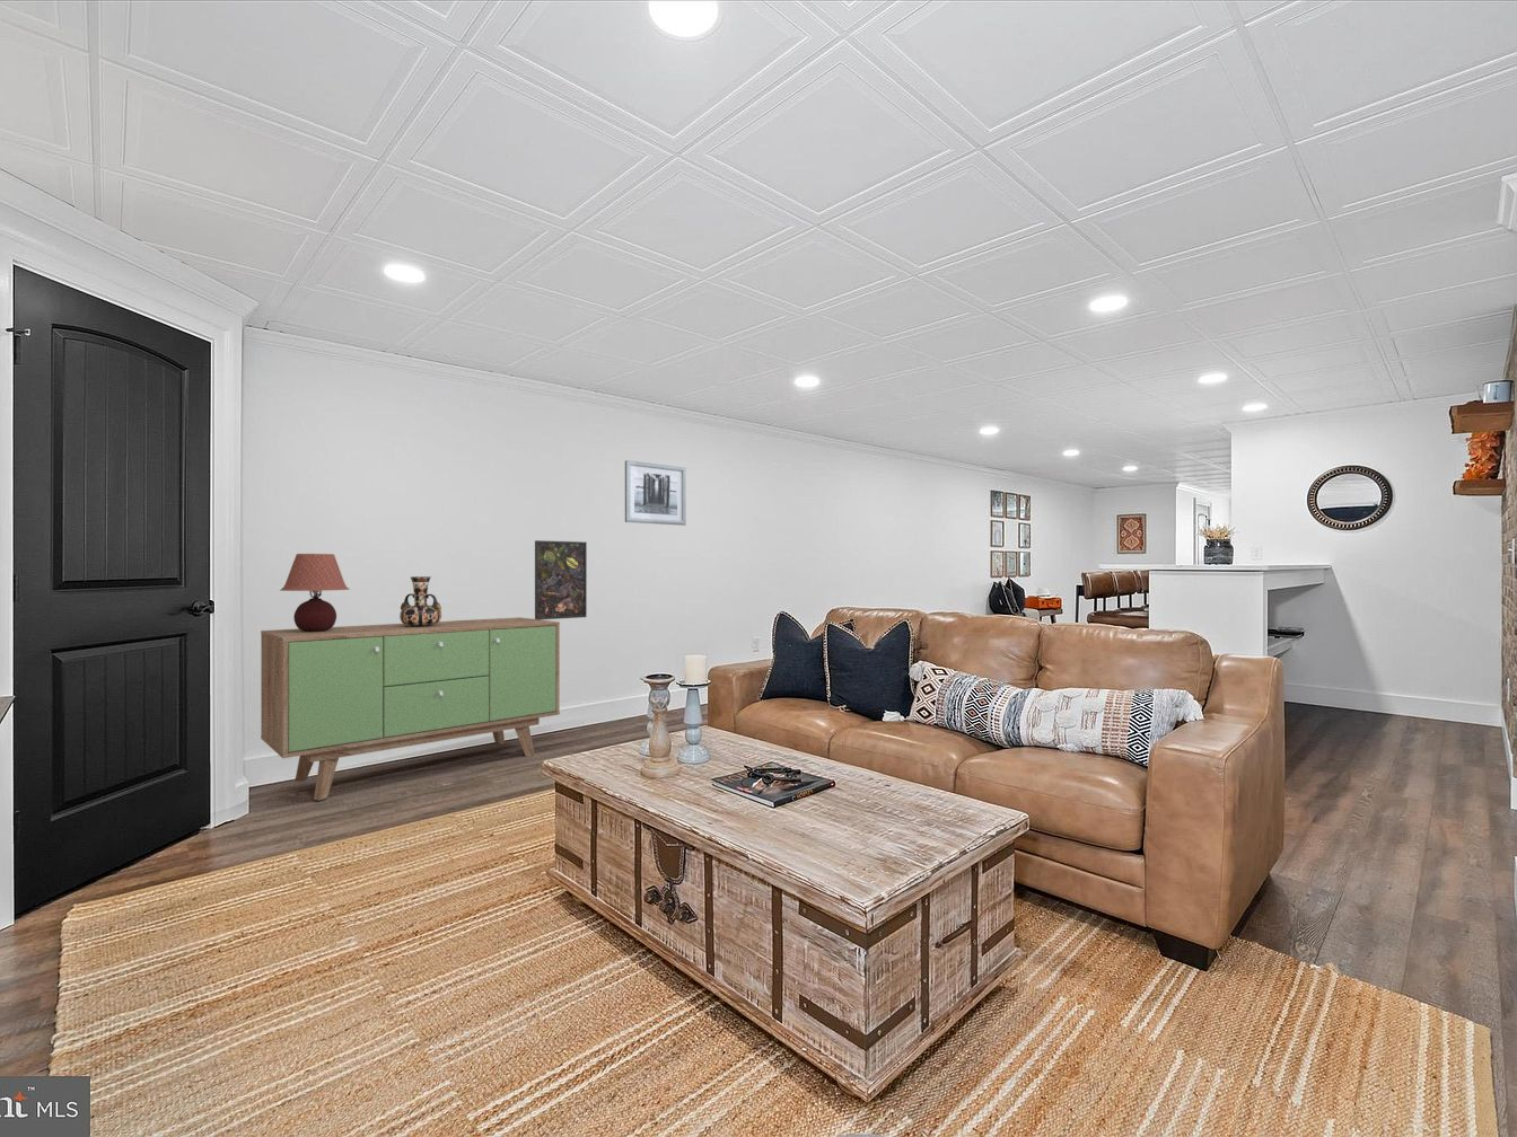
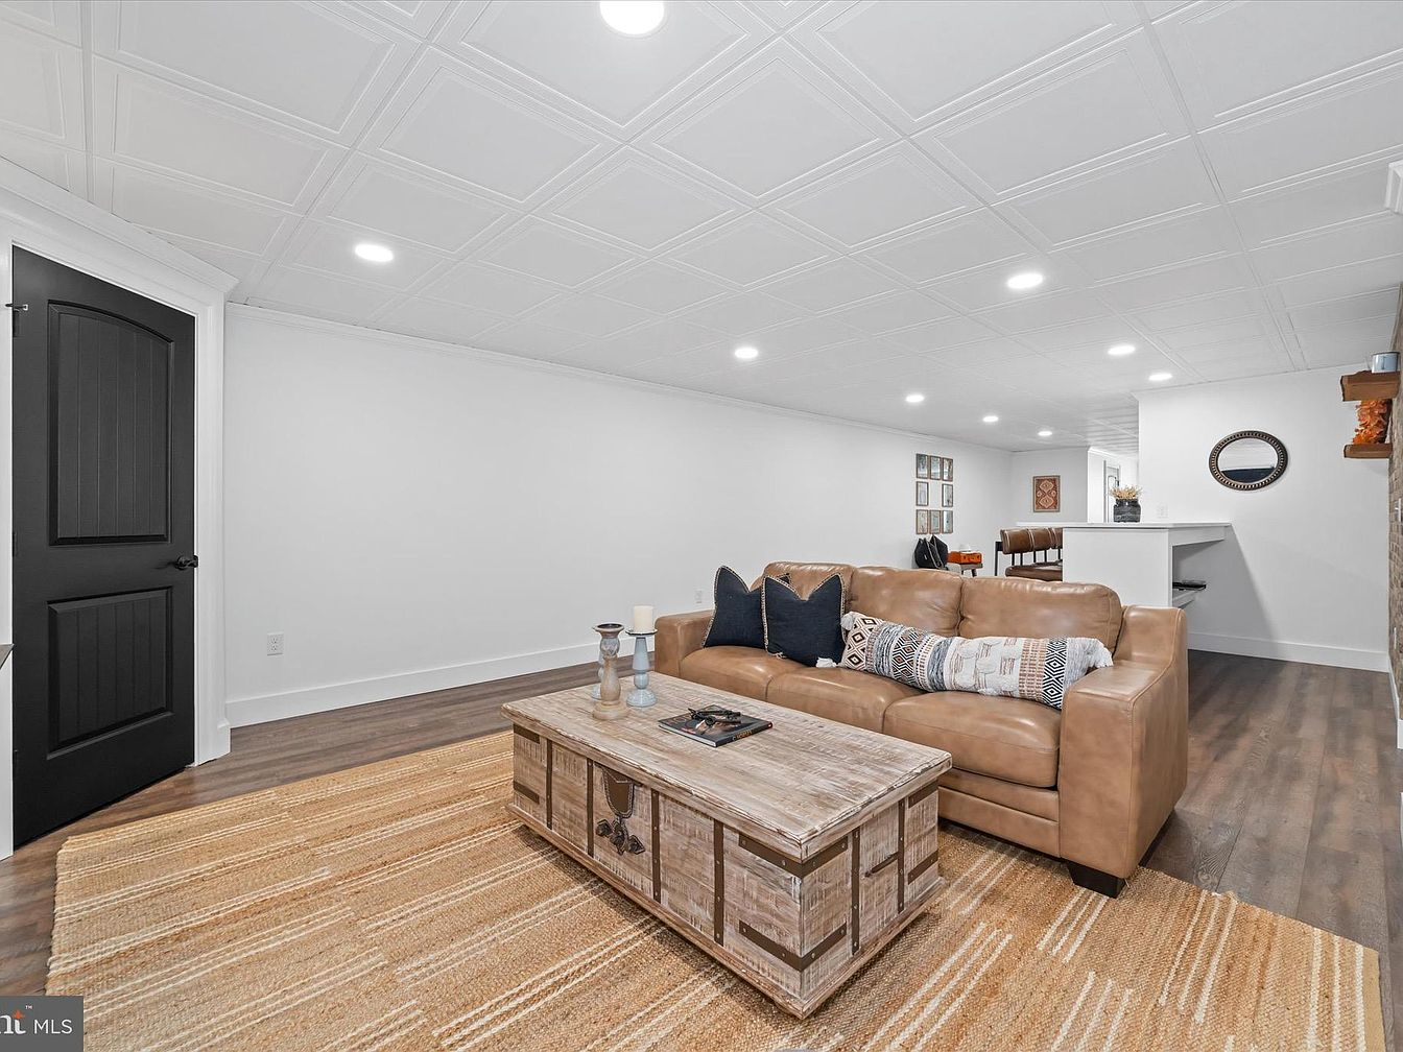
- wall art [625,459,687,527]
- table lamp [278,553,351,632]
- decorative vase [399,576,442,627]
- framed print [534,539,588,620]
- sideboard [259,616,561,801]
